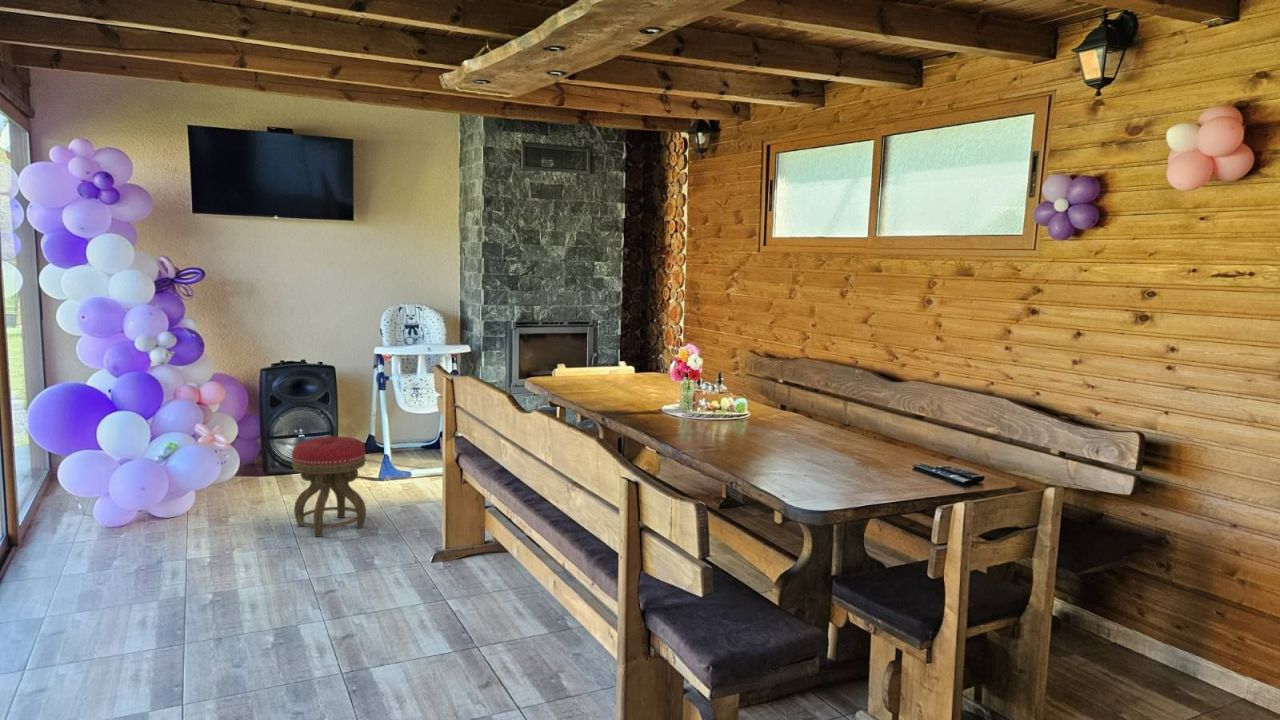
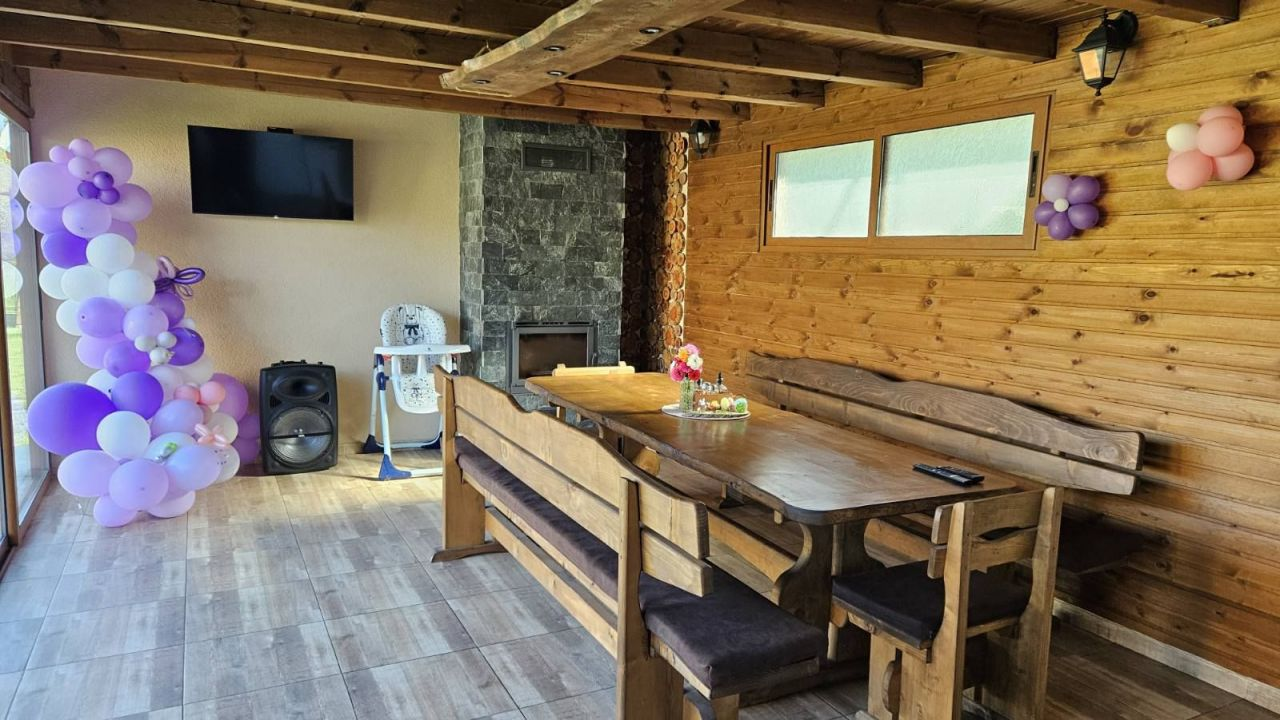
- stool [291,435,367,538]
